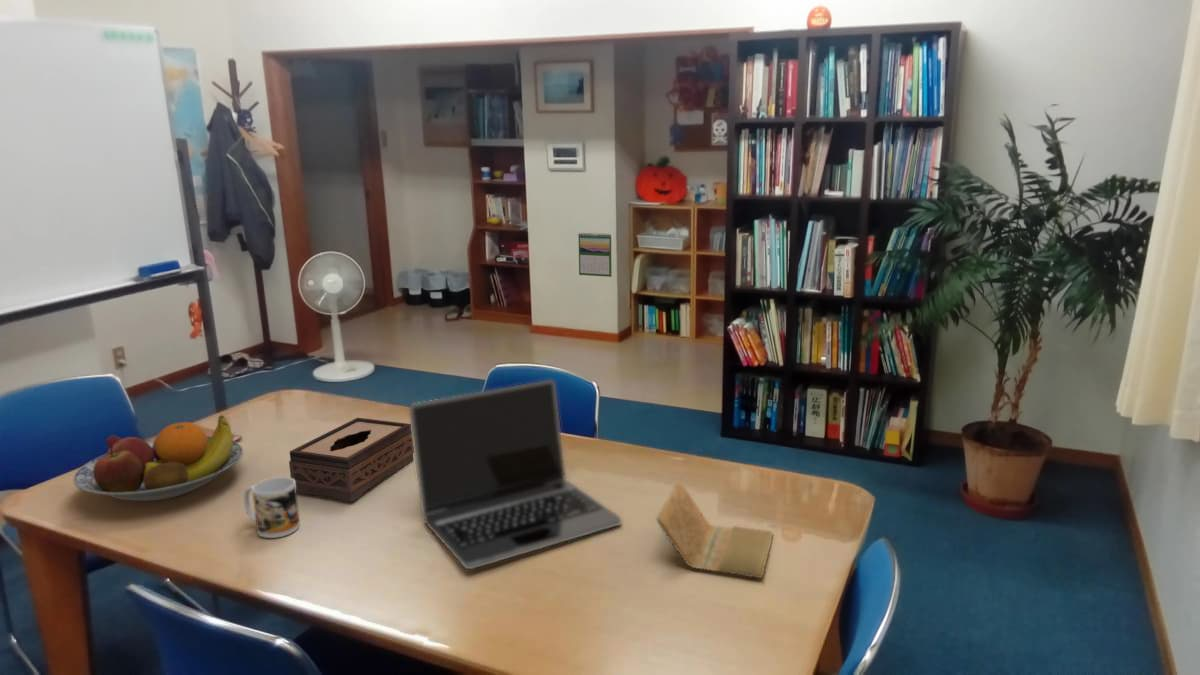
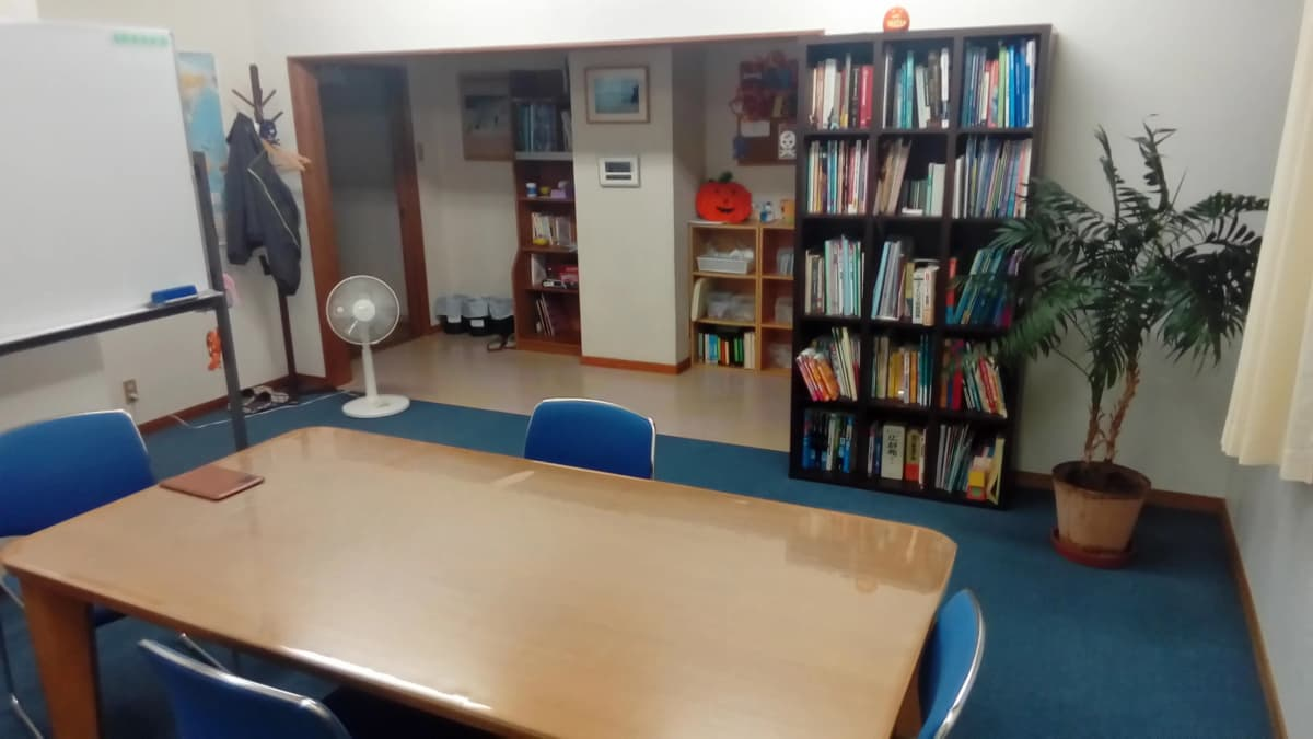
- notepad [655,481,774,580]
- mug [243,476,301,539]
- calendar [578,232,613,278]
- tissue box [288,417,414,503]
- laptop [408,379,622,570]
- fruit bowl [72,414,244,502]
